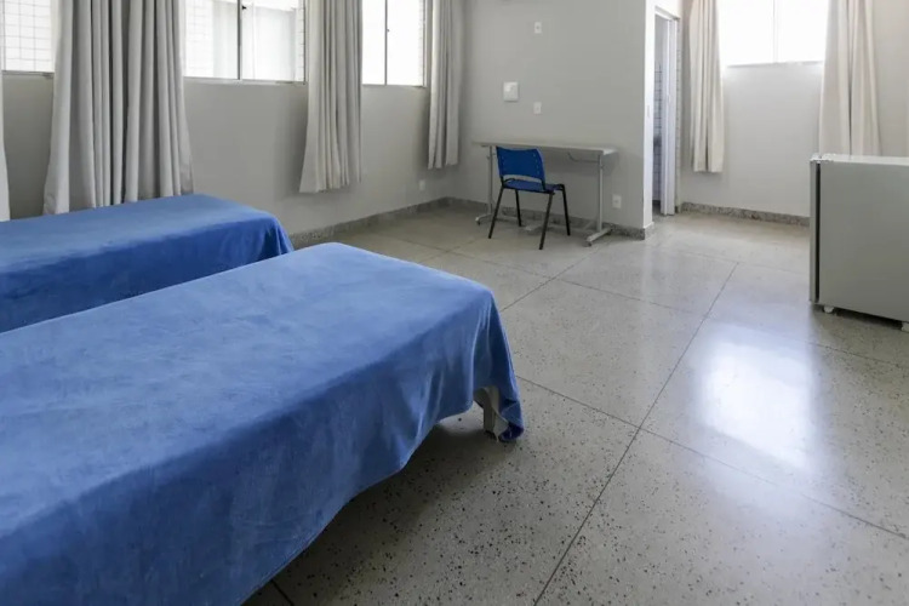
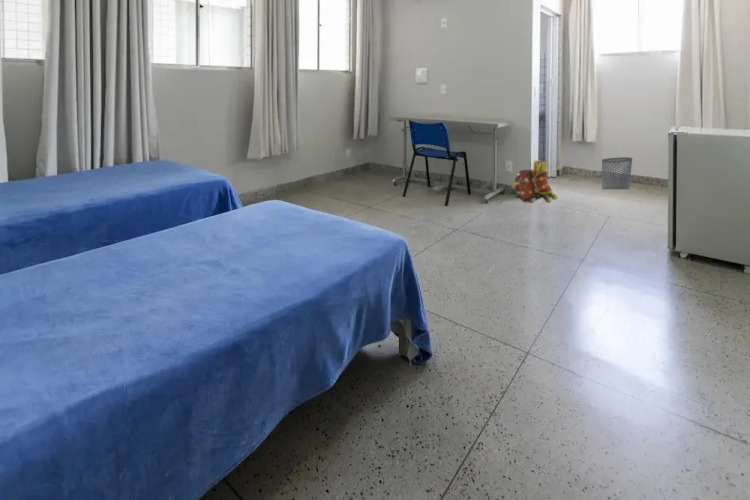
+ waste bin [601,156,633,190]
+ backpack [510,159,559,204]
